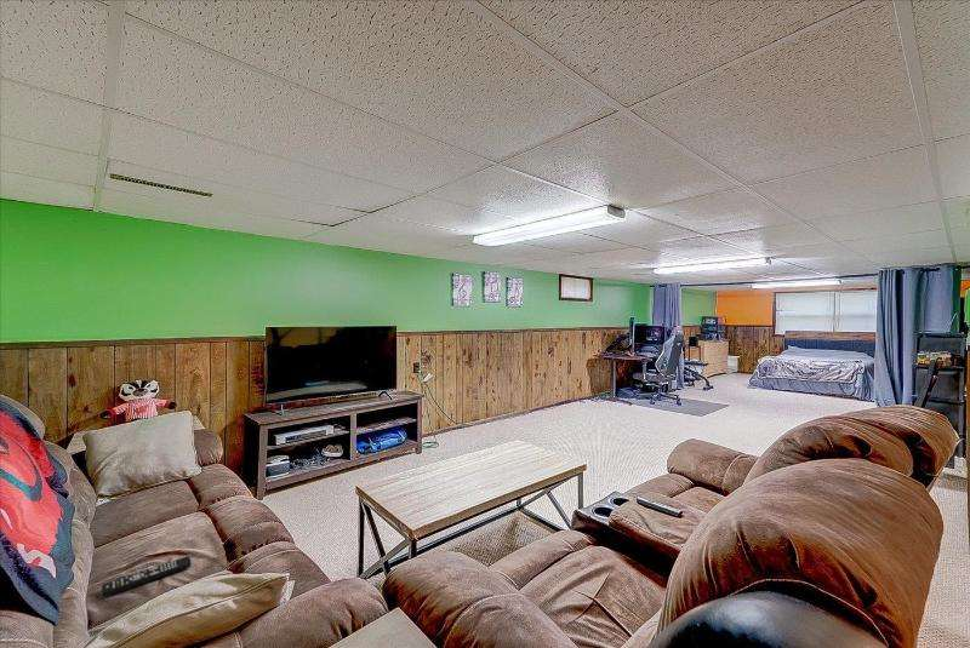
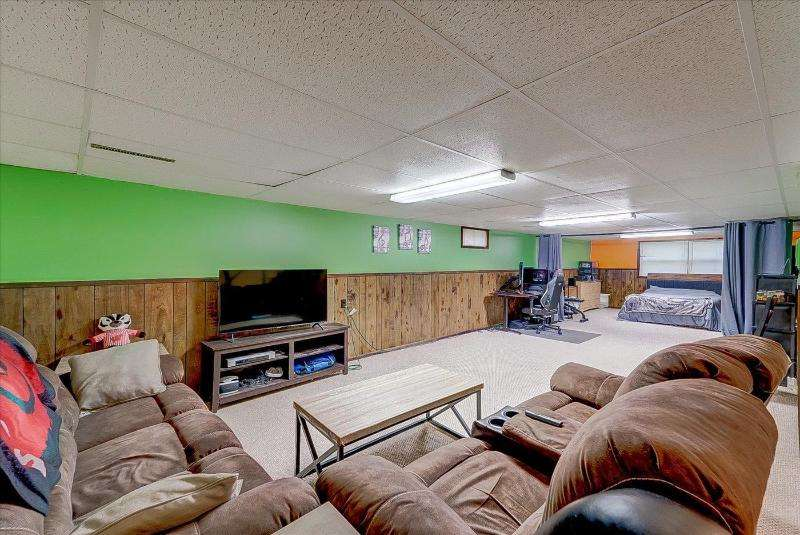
- remote control [101,555,193,598]
